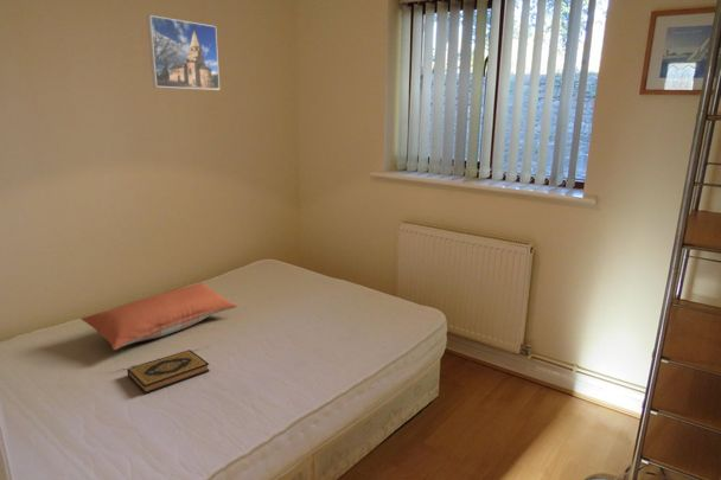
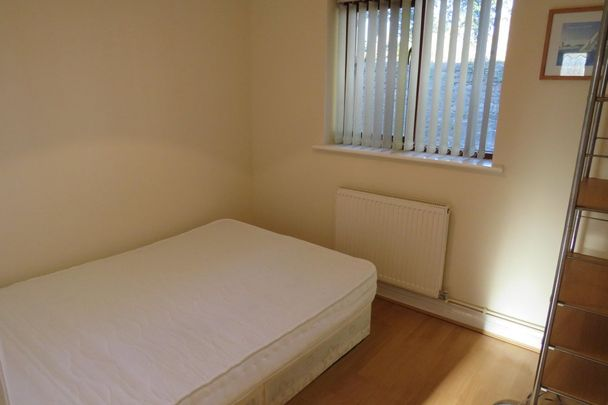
- hardback book [126,348,211,395]
- pillow [79,282,240,351]
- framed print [146,14,221,91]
